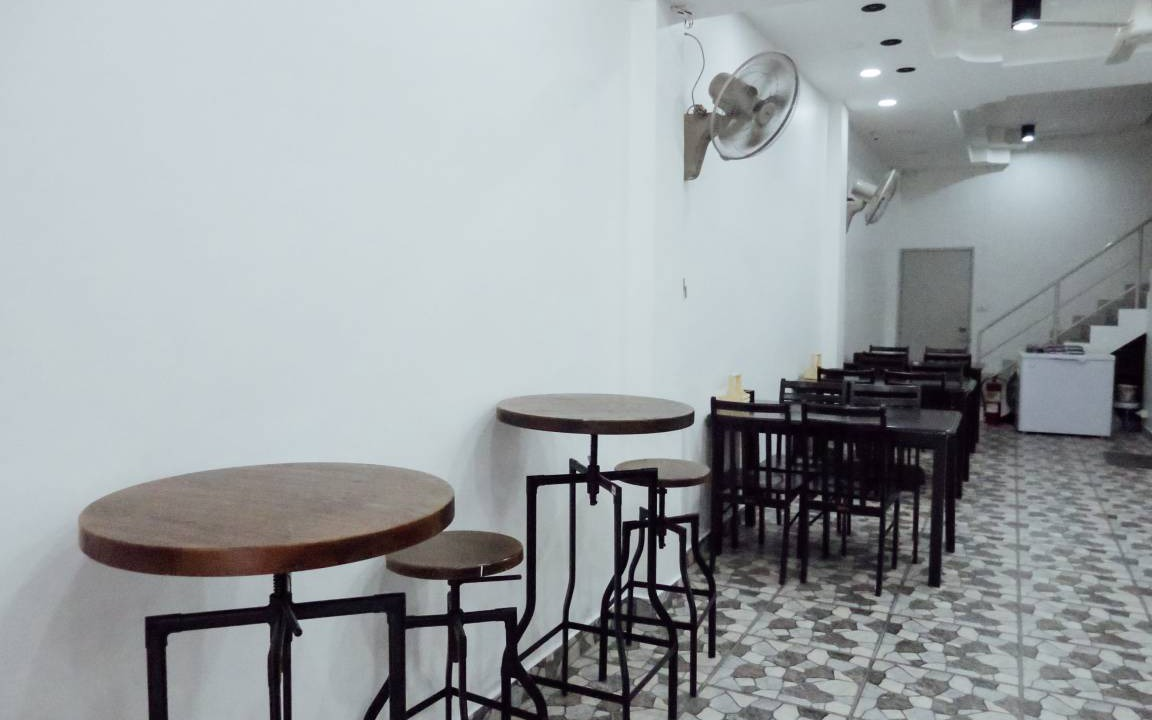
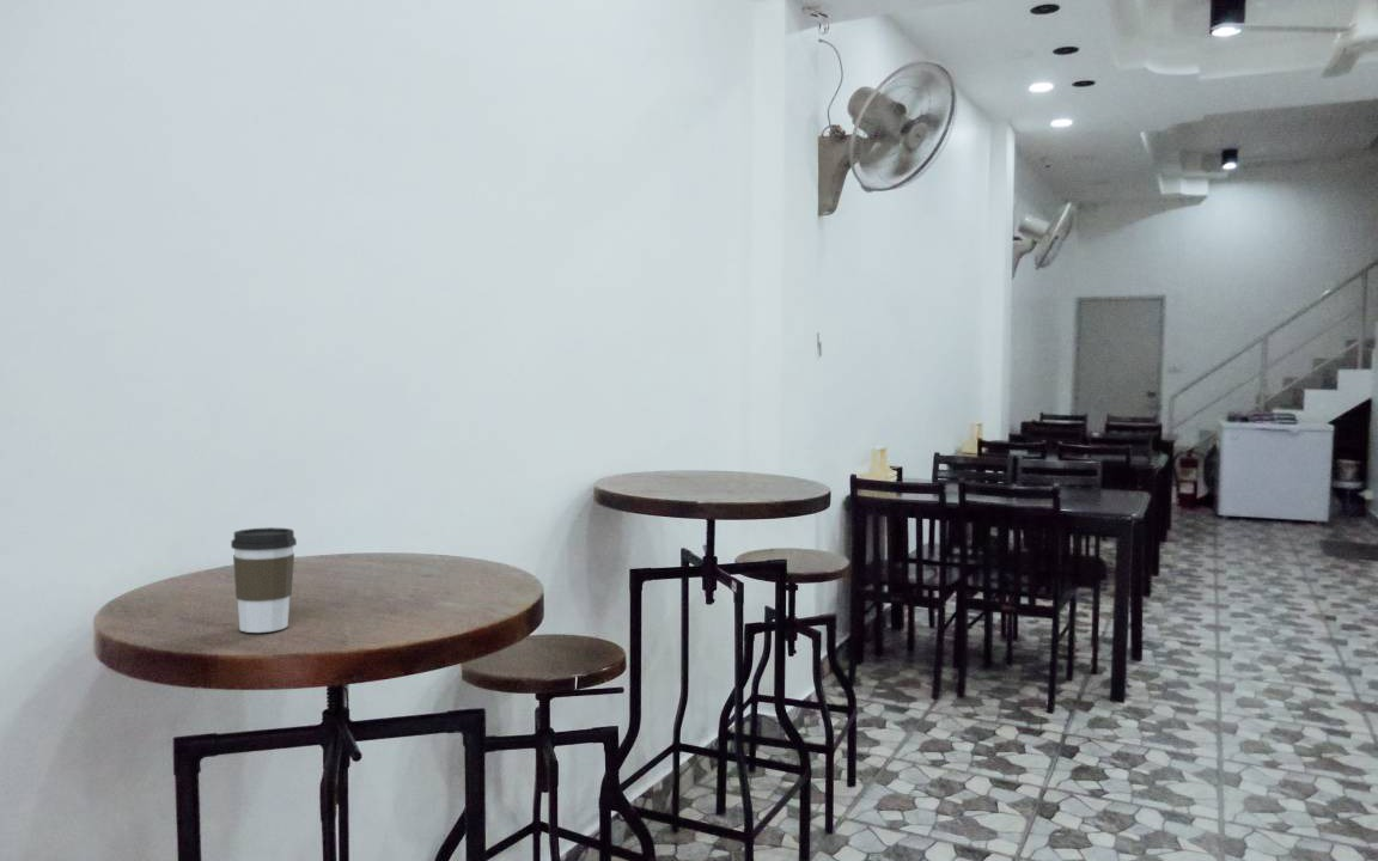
+ coffee cup [230,526,298,634]
